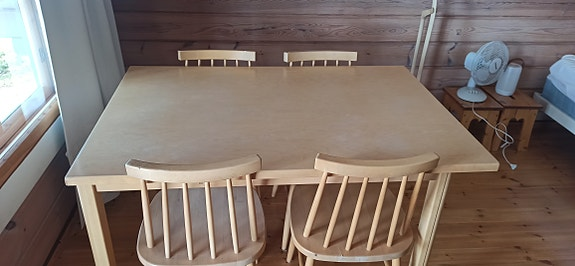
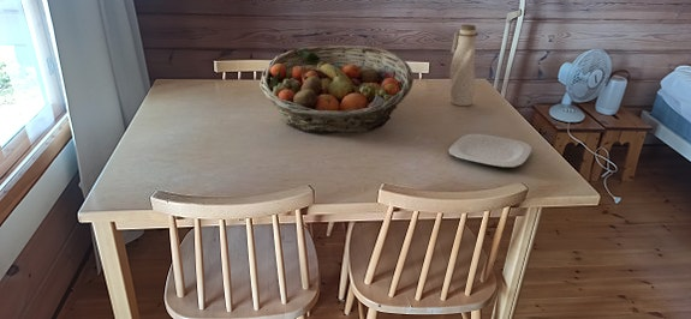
+ plate [447,133,532,169]
+ water bottle [449,24,479,107]
+ fruit basket [258,44,415,134]
